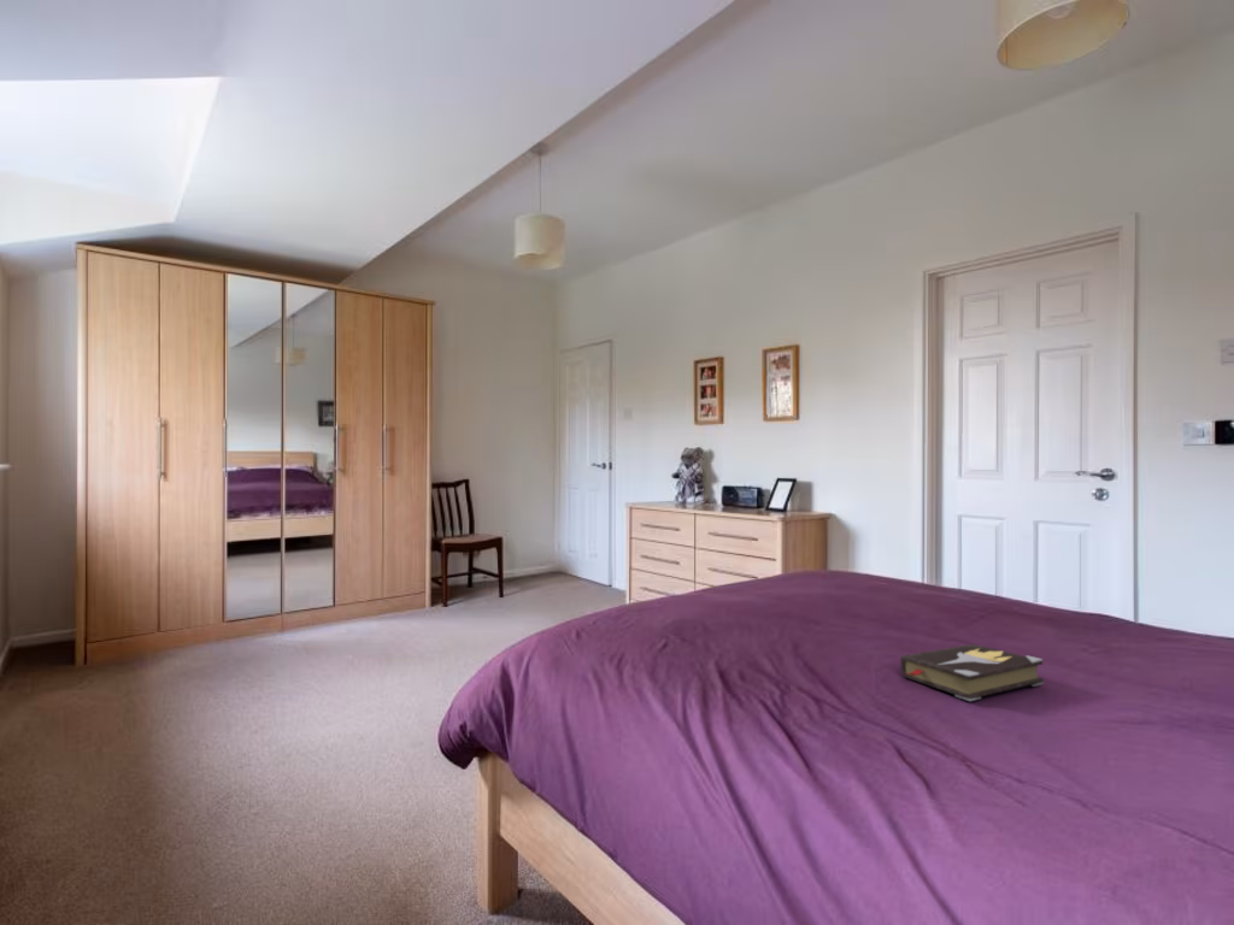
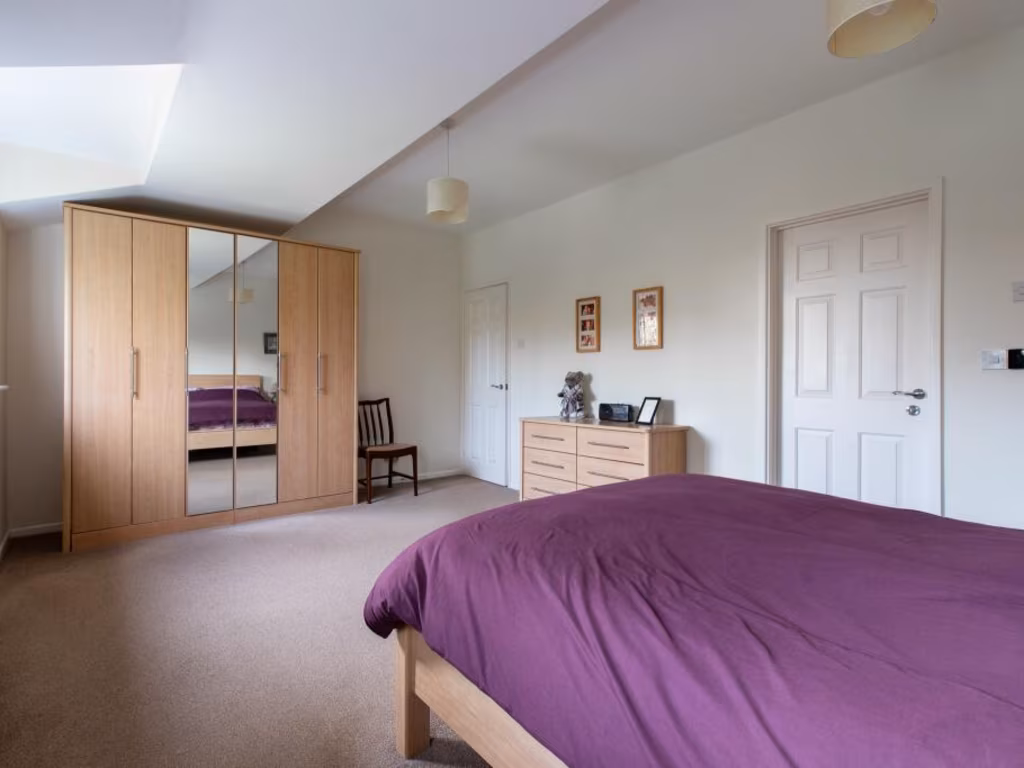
- hardback book [899,643,1045,702]
